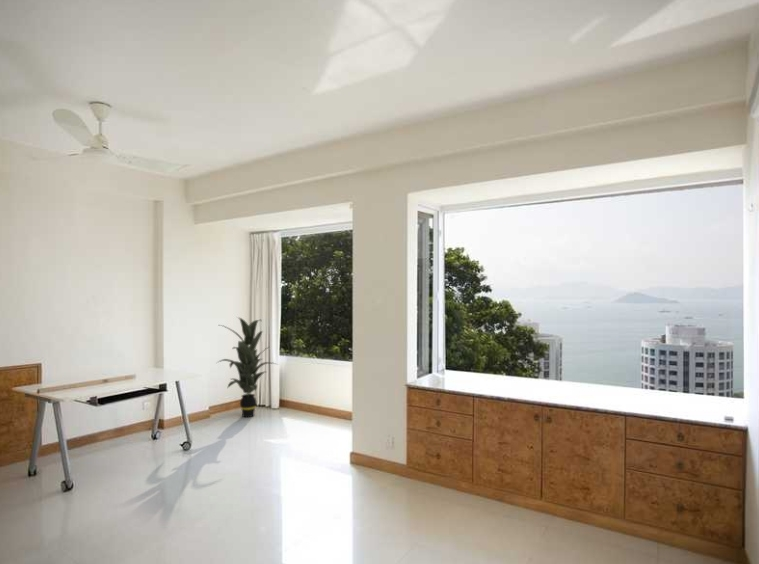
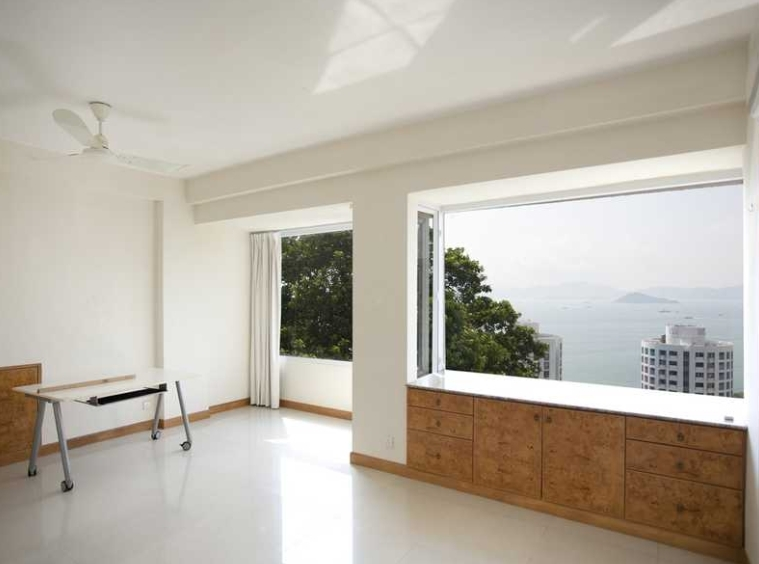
- indoor plant [214,316,280,418]
